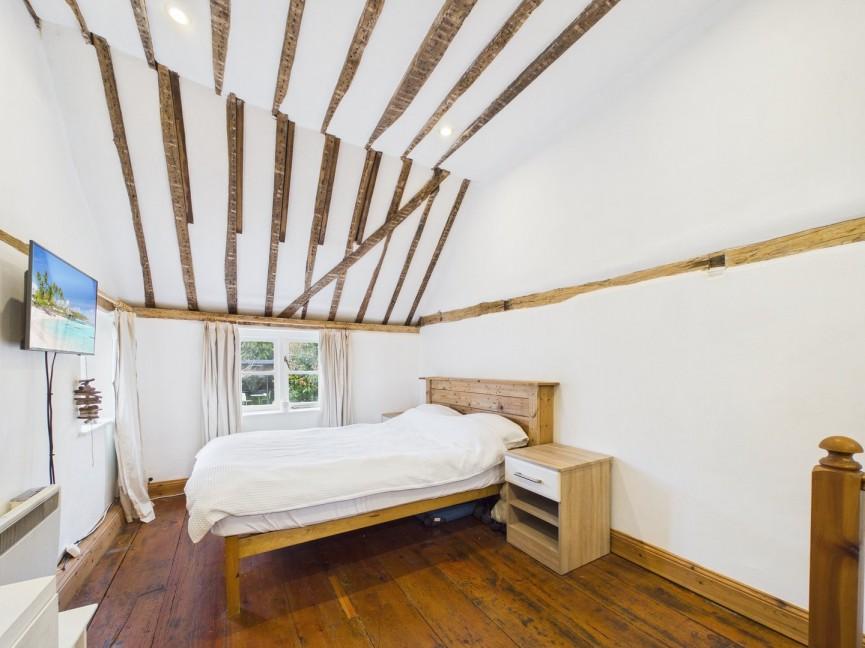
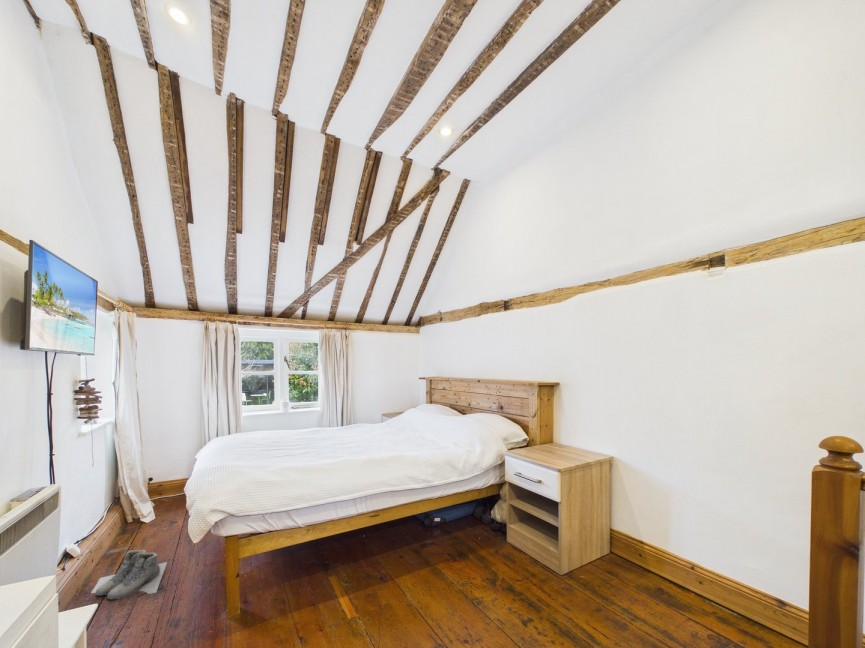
+ boots [90,549,168,600]
